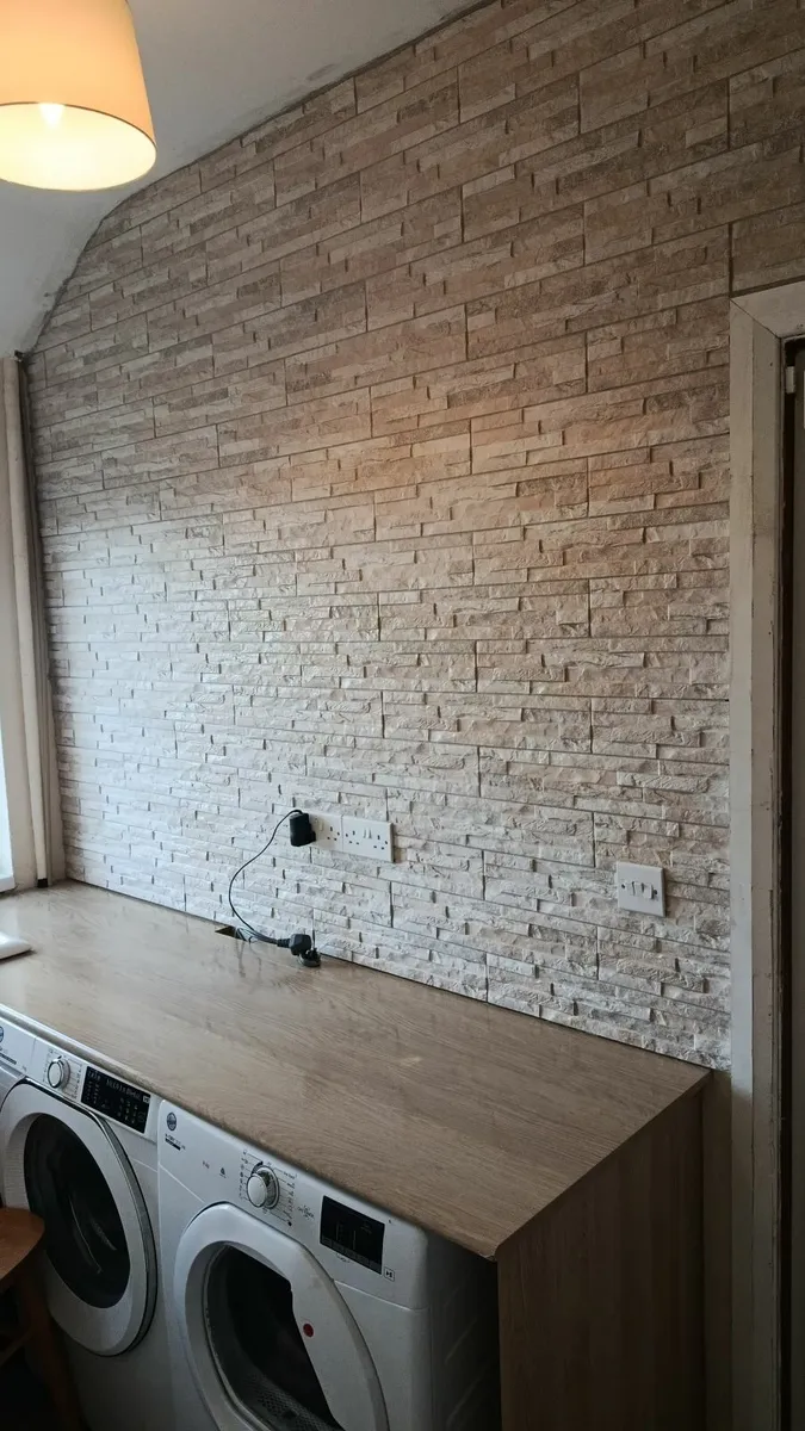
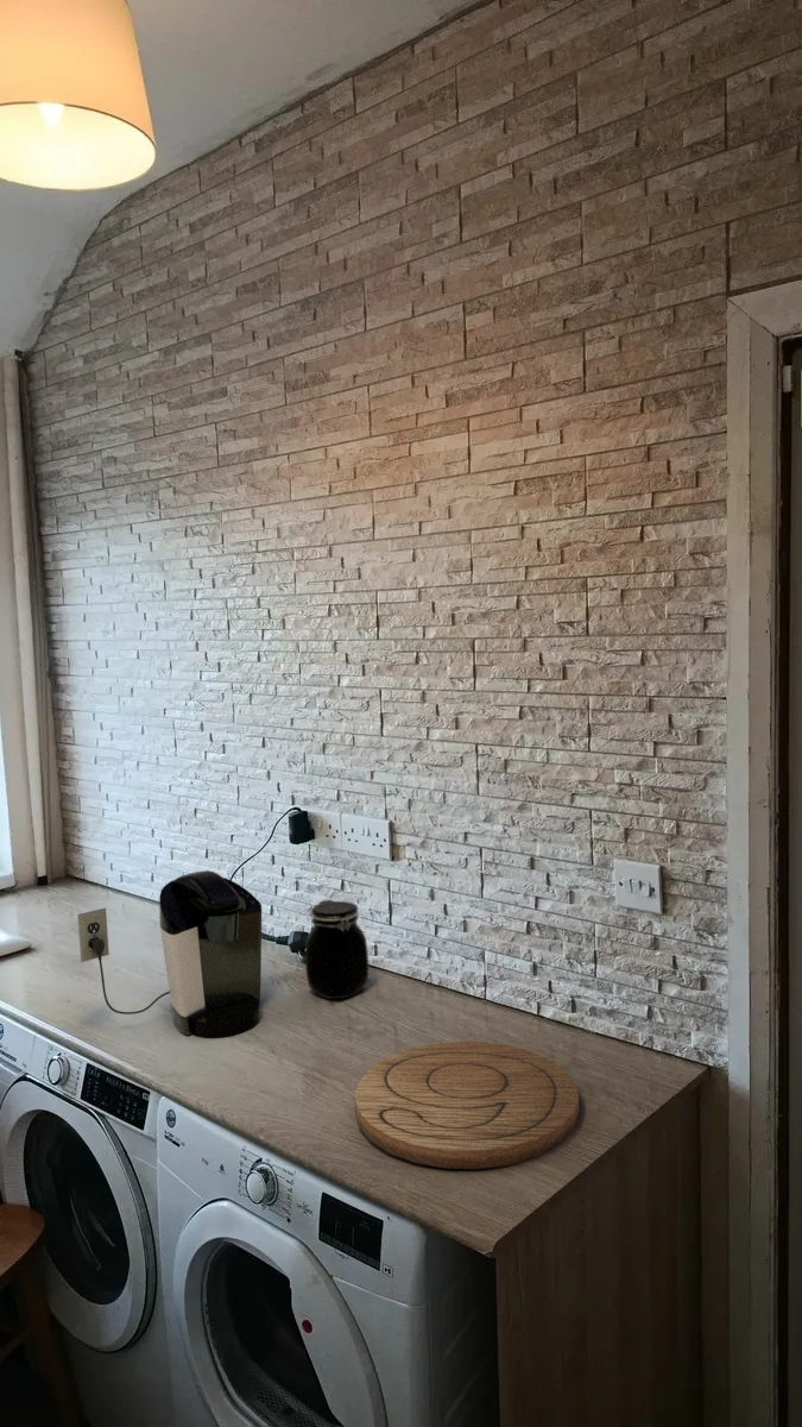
+ coffee maker [76,869,263,1038]
+ cutting board [353,1041,580,1170]
+ jar [304,899,370,1000]
